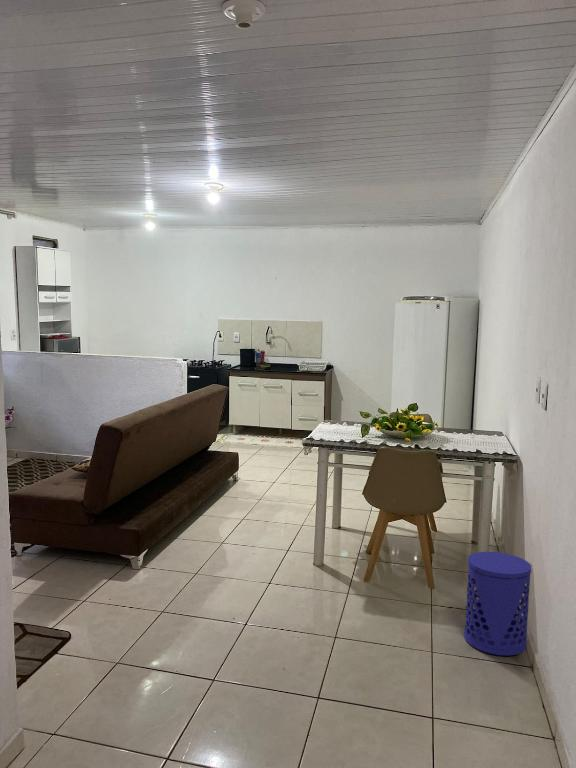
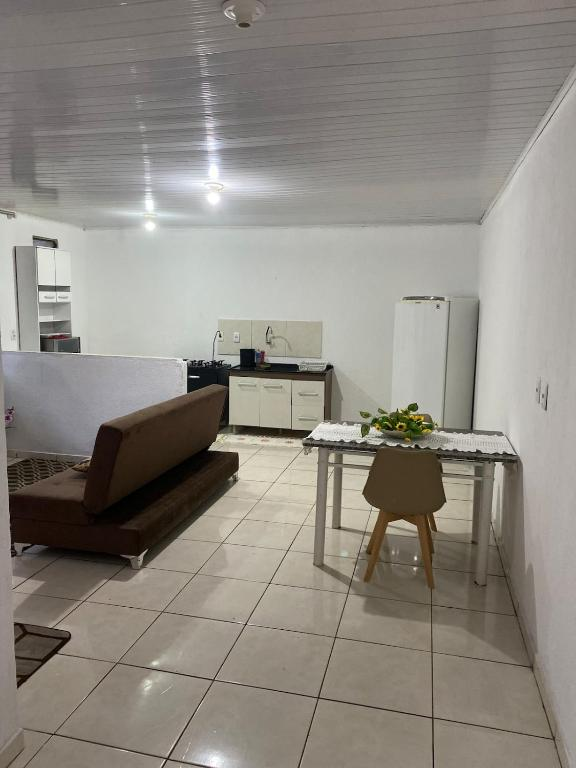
- waste bin [463,551,532,657]
